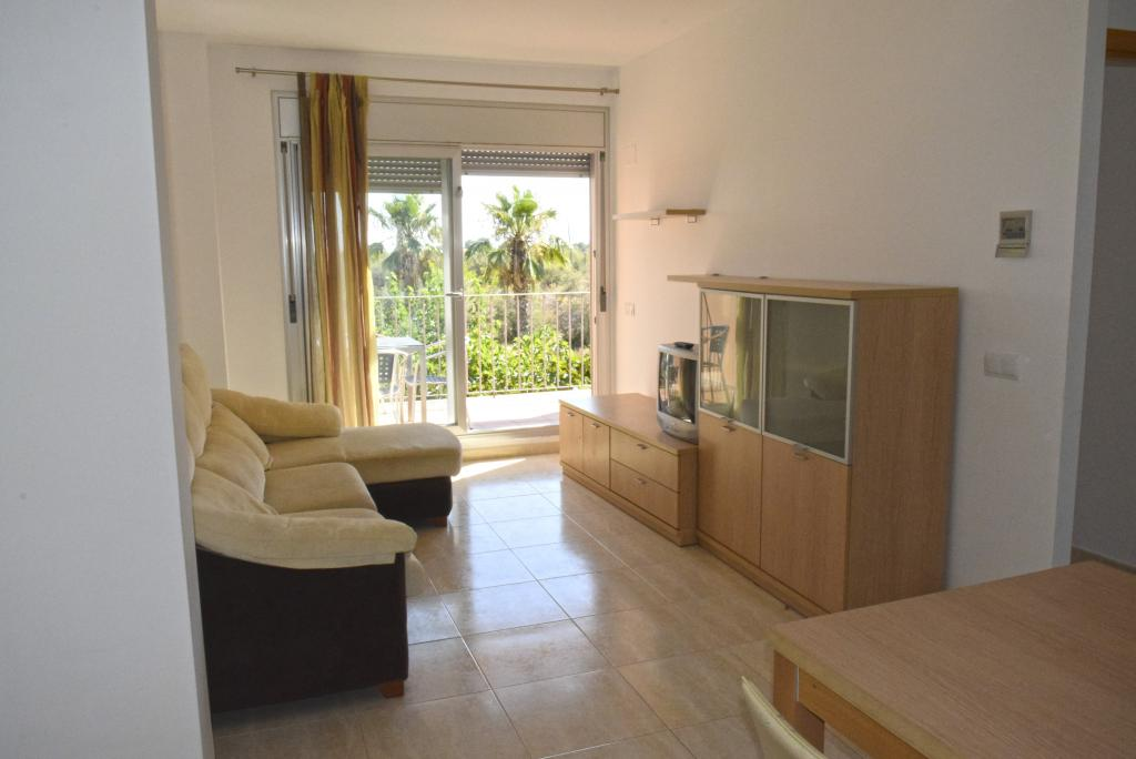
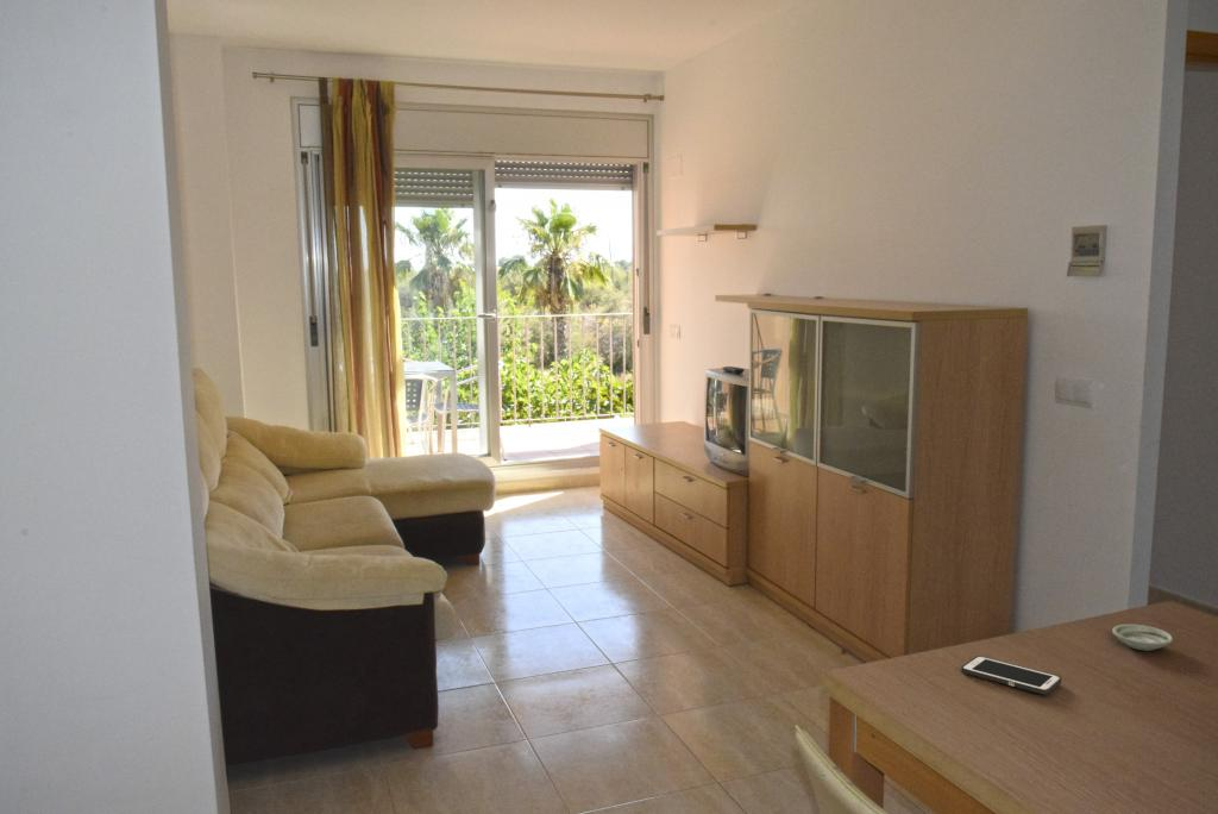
+ saucer [1111,624,1174,652]
+ cell phone [960,655,1062,696]
